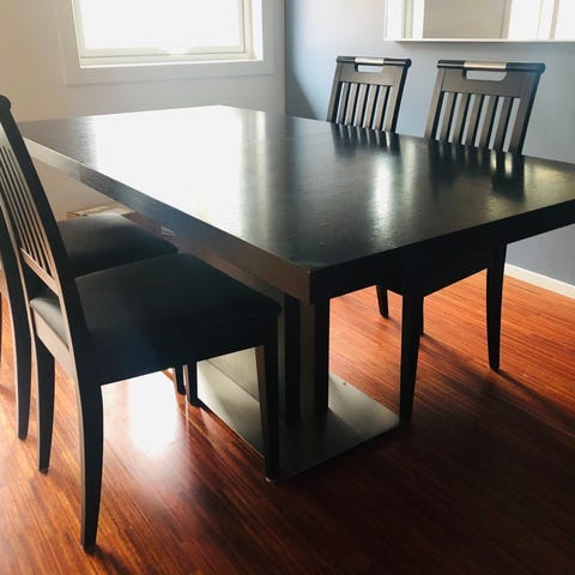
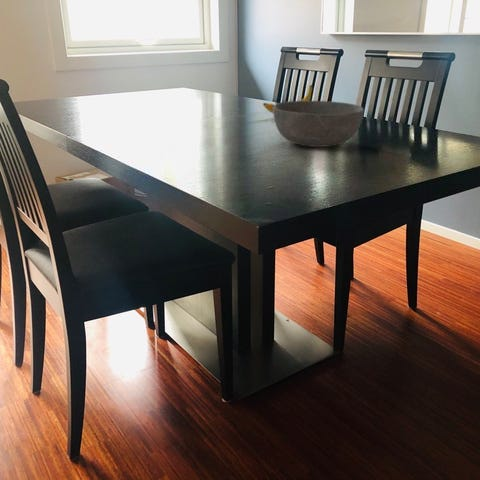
+ bowl [272,100,365,148]
+ banana [262,83,313,114]
